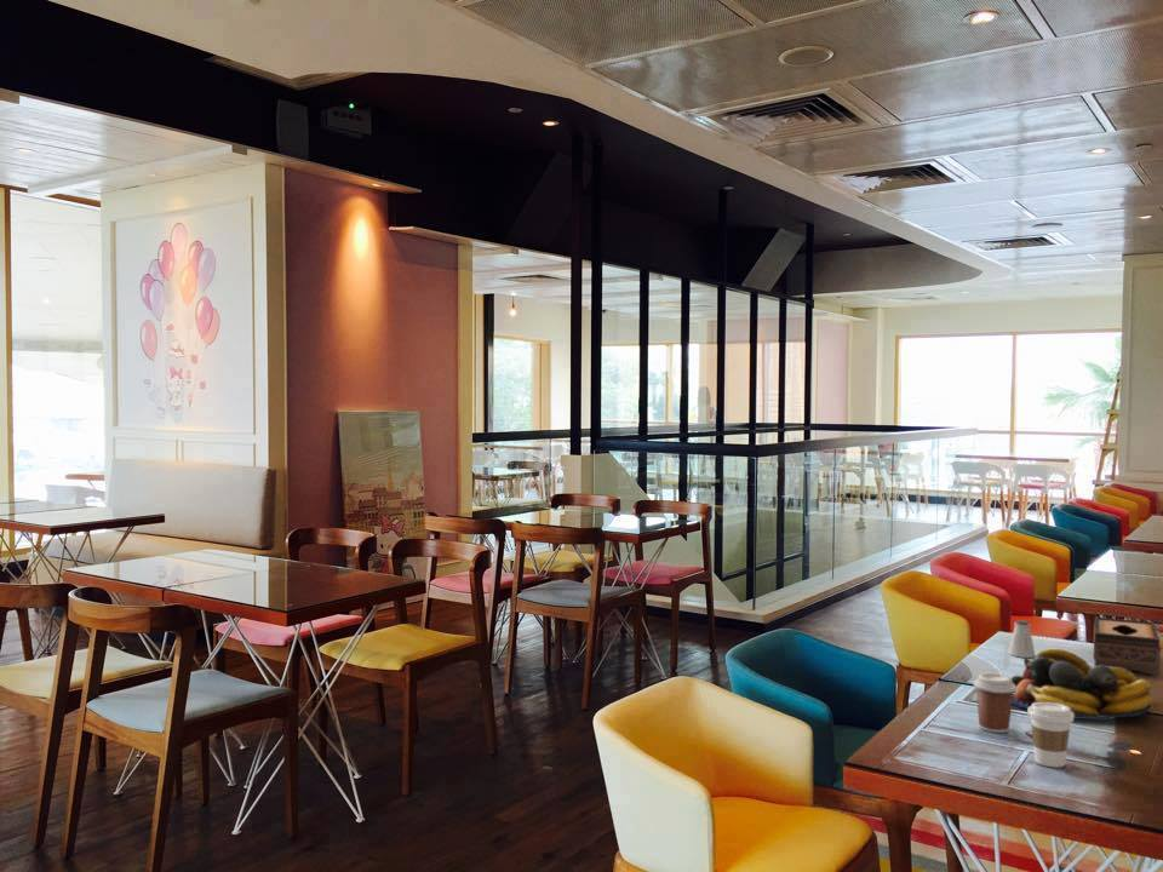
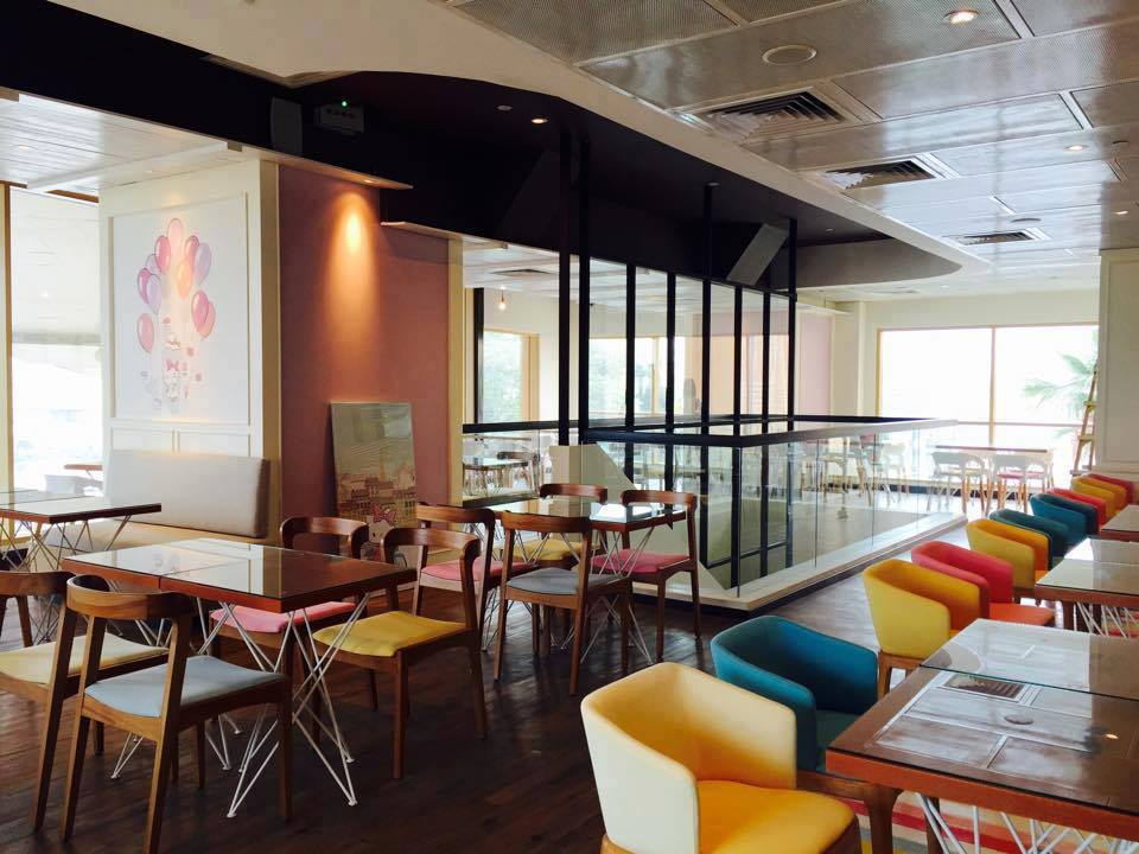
- coffee cup [1026,702,1076,769]
- saltshaker [1008,619,1037,659]
- coffee cup [973,672,1016,734]
- tissue box [1093,615,1162,676]
- fruit bowl [1010,647,1155,721]
